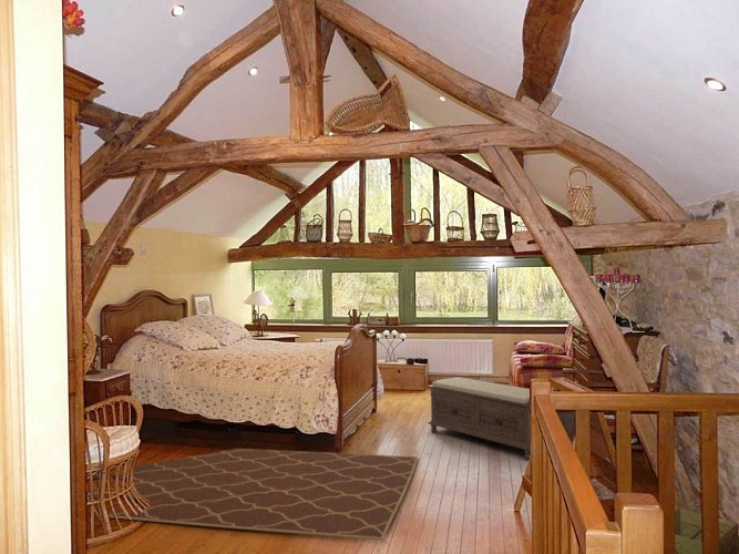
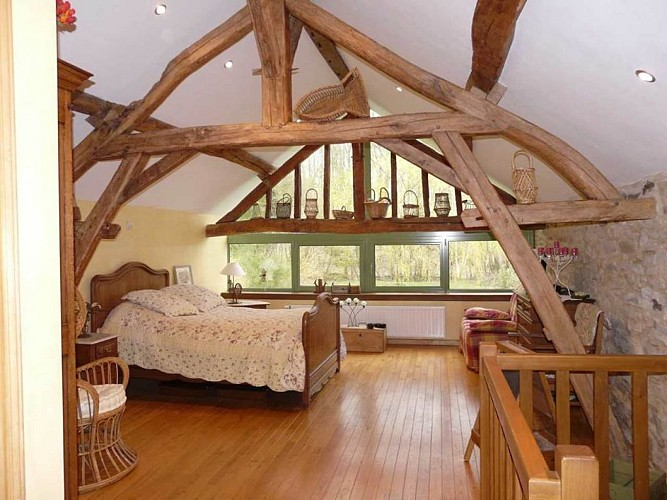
- bench [427,376,532,461]
- rug [106,448,419,541]
